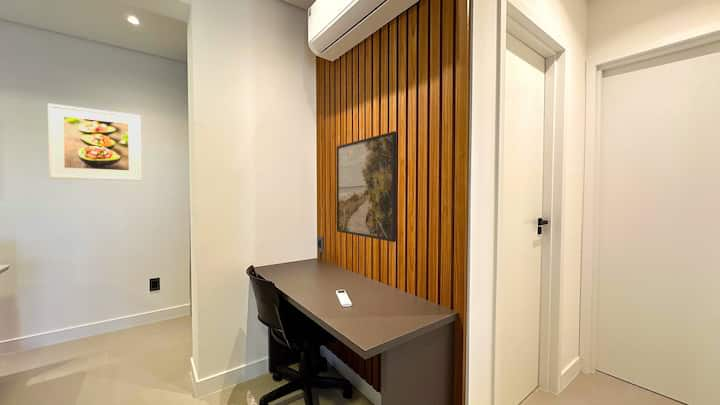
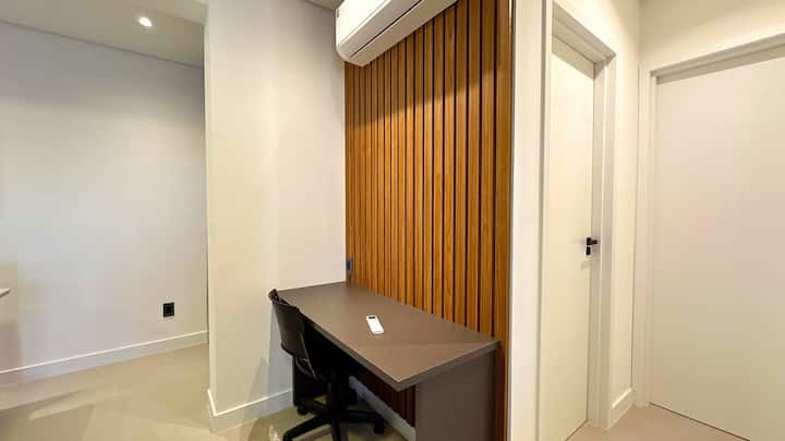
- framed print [336,130,398,243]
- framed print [47,102,142,182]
